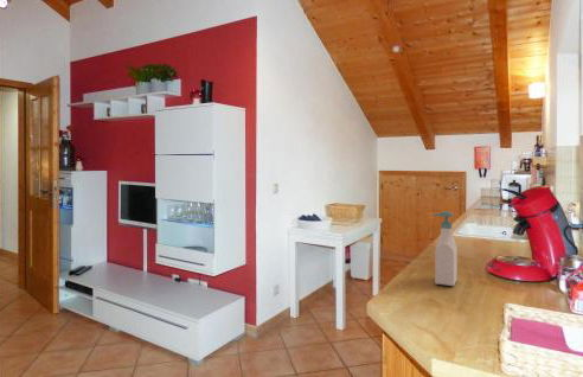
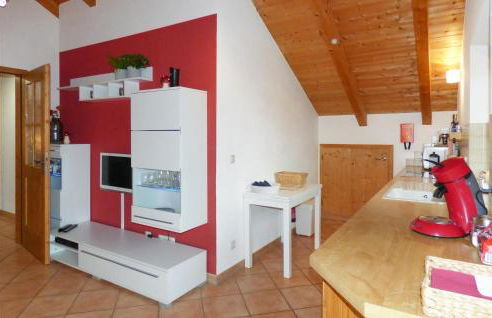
- soap bottle [431,210,459,287]
